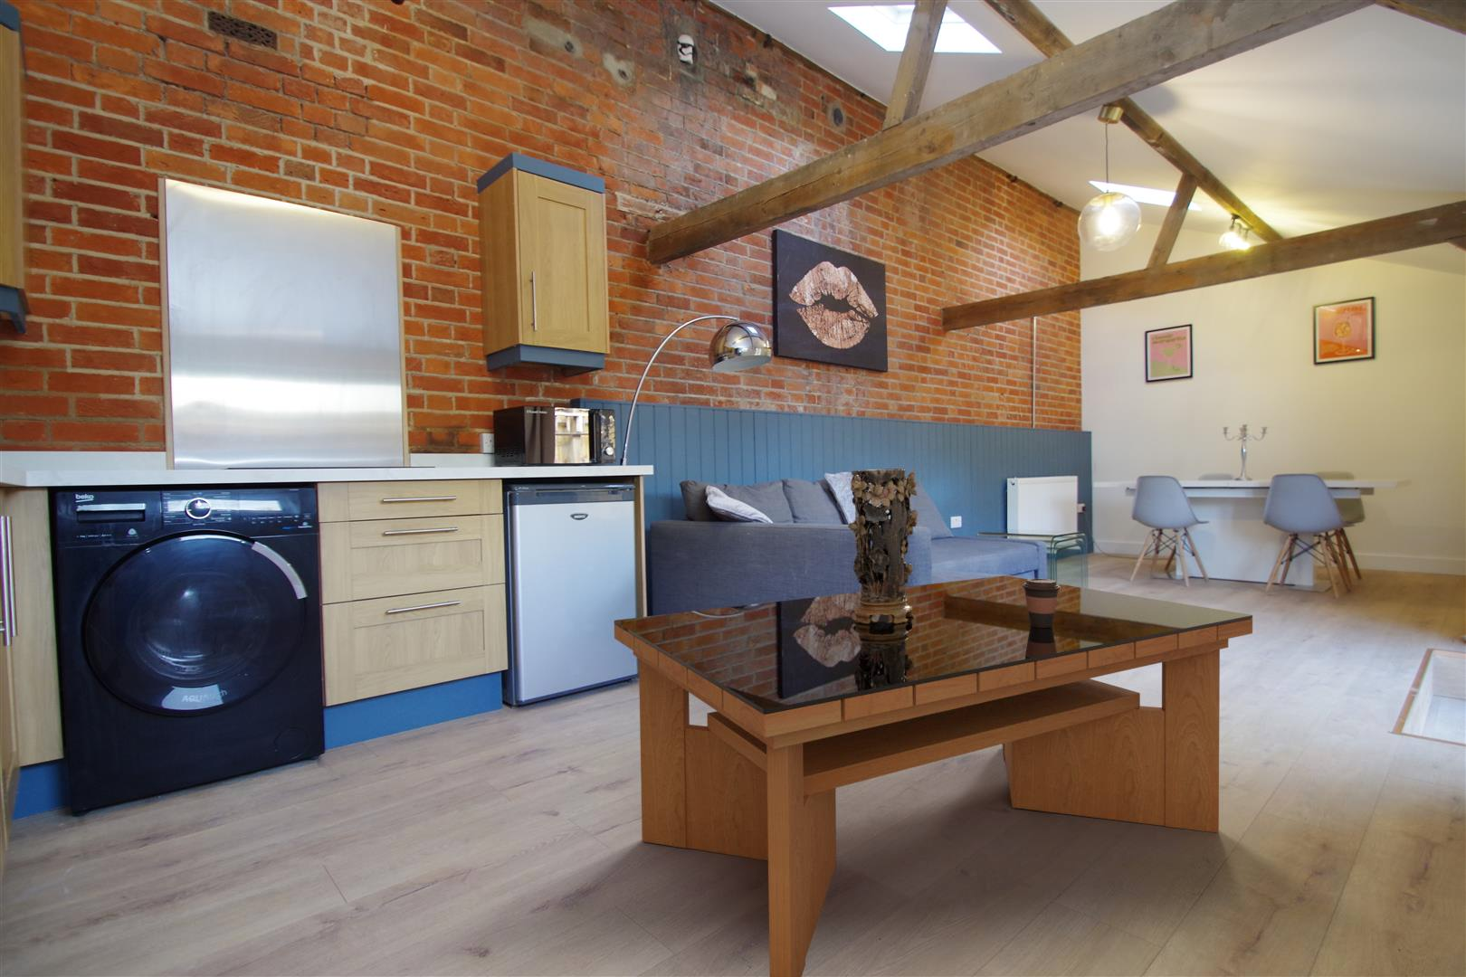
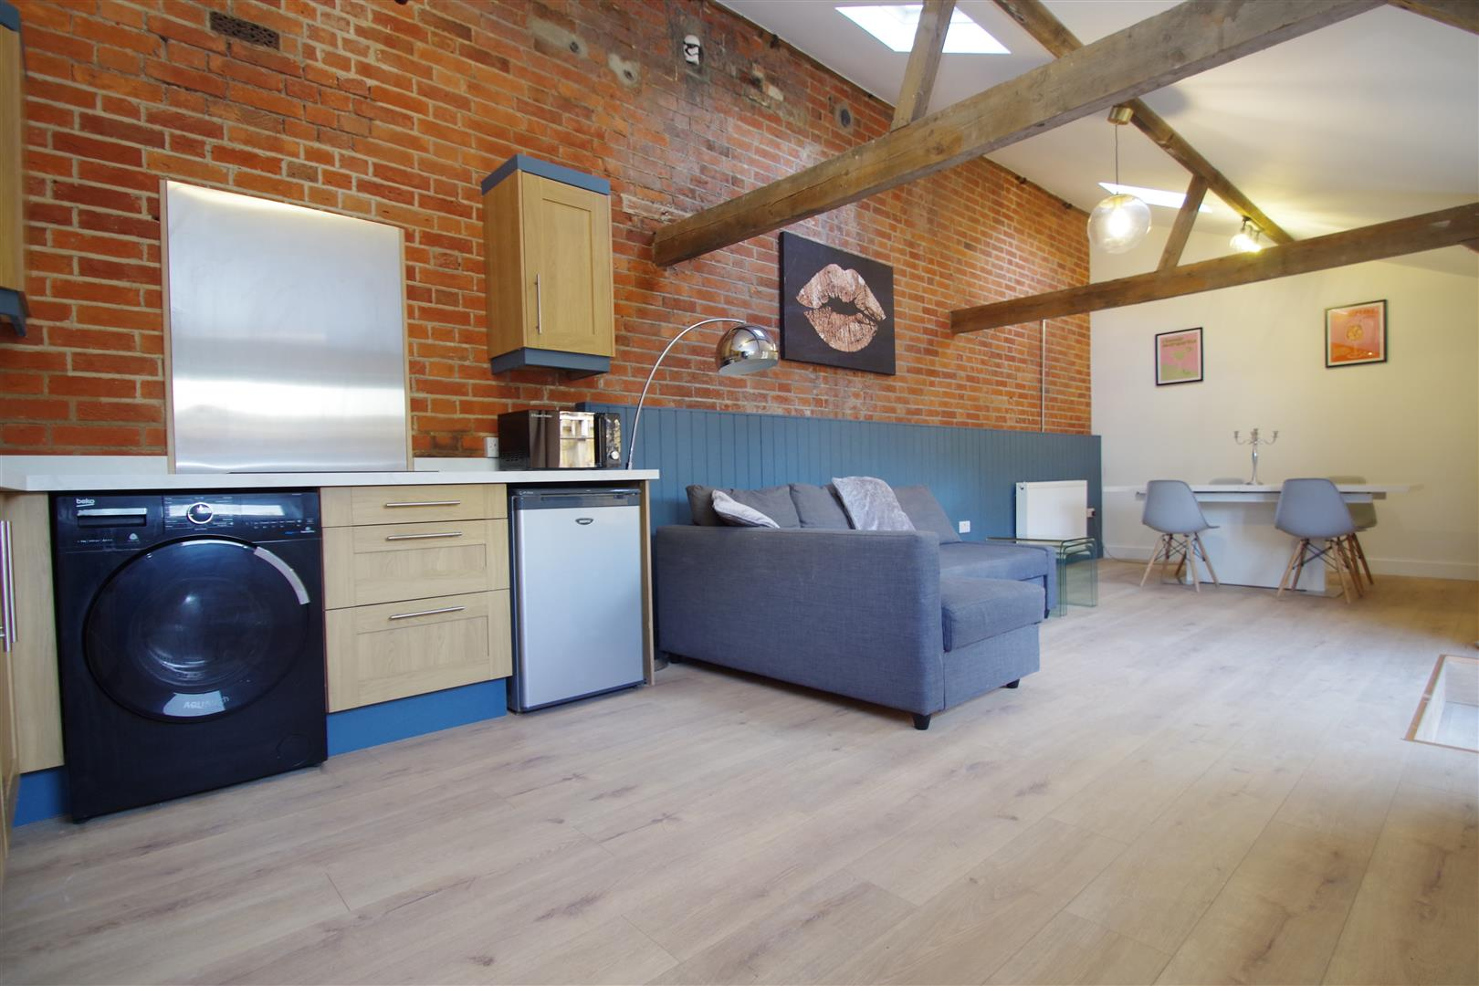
- coffee table [613,575,1253,977]
- decorative vase [848,468,920,624]
- coffee cup [1022,578,1060,628]
